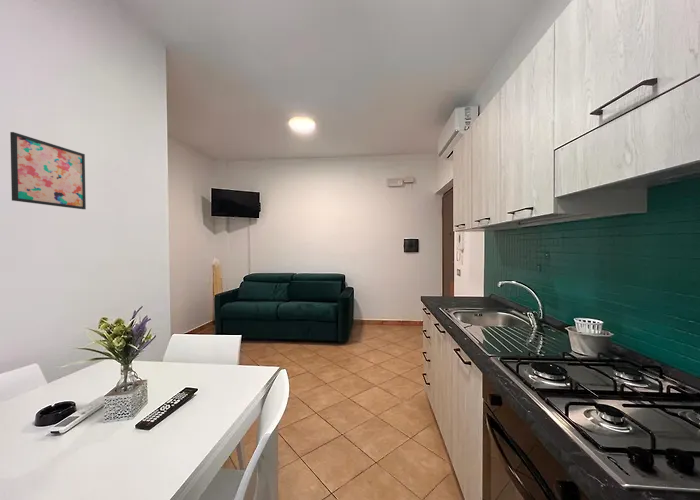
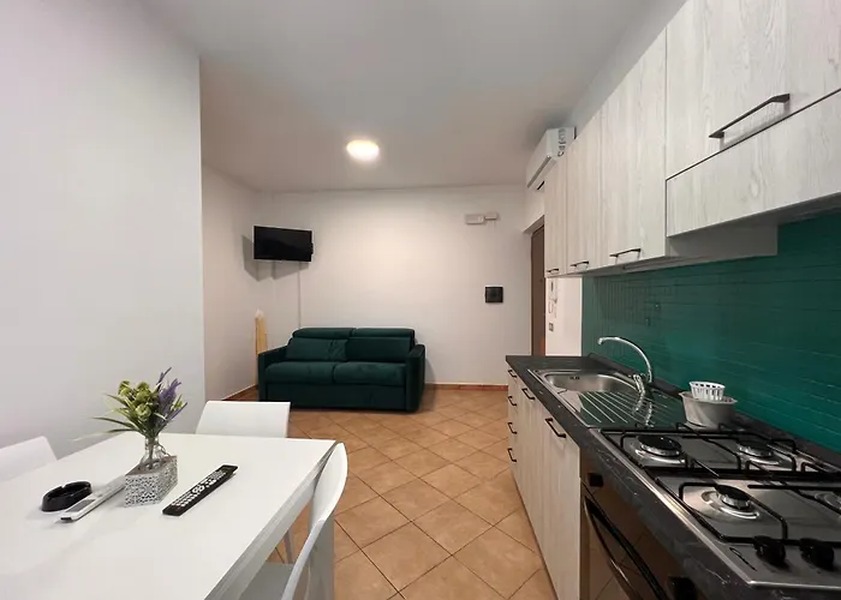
- wall art [9,131,87,210]
